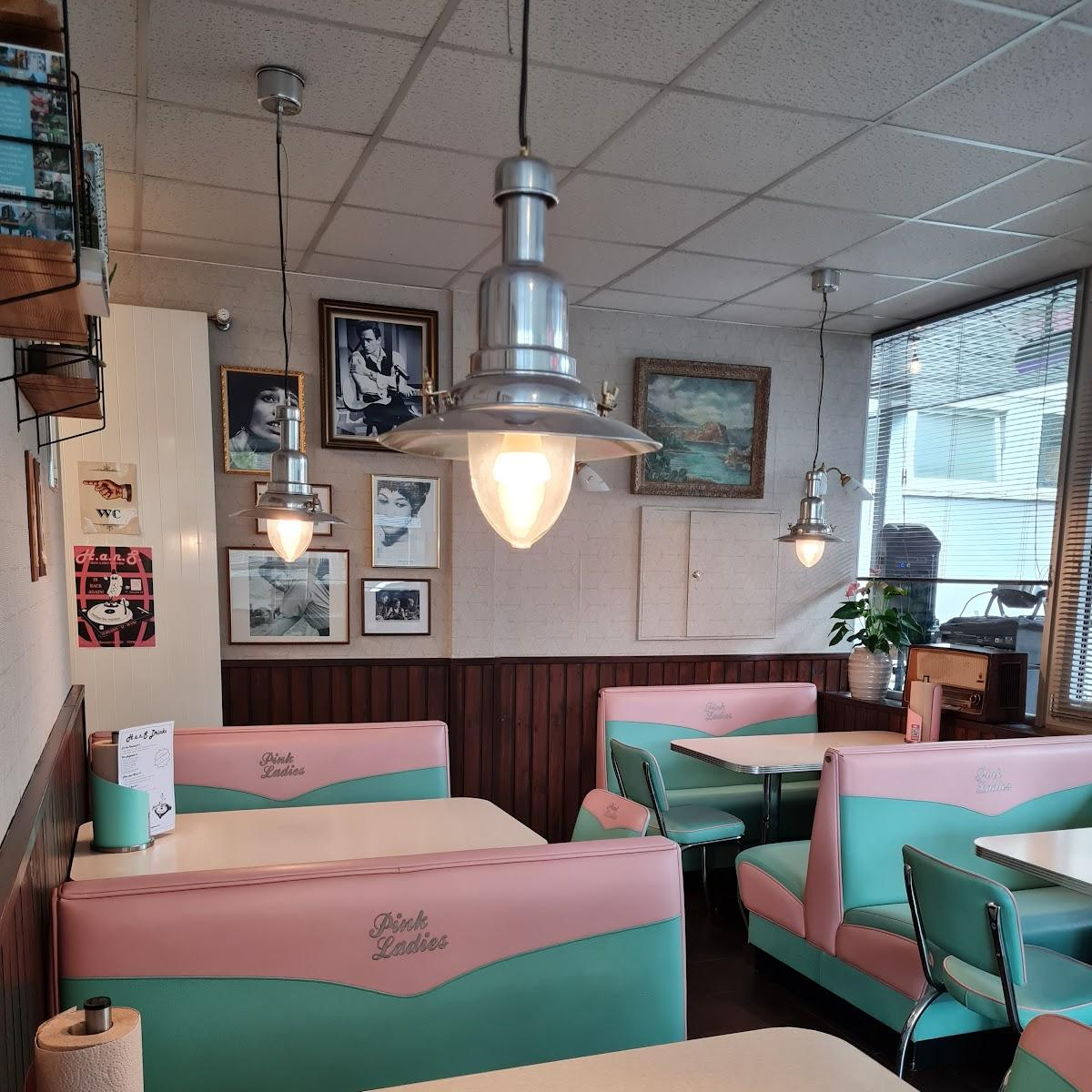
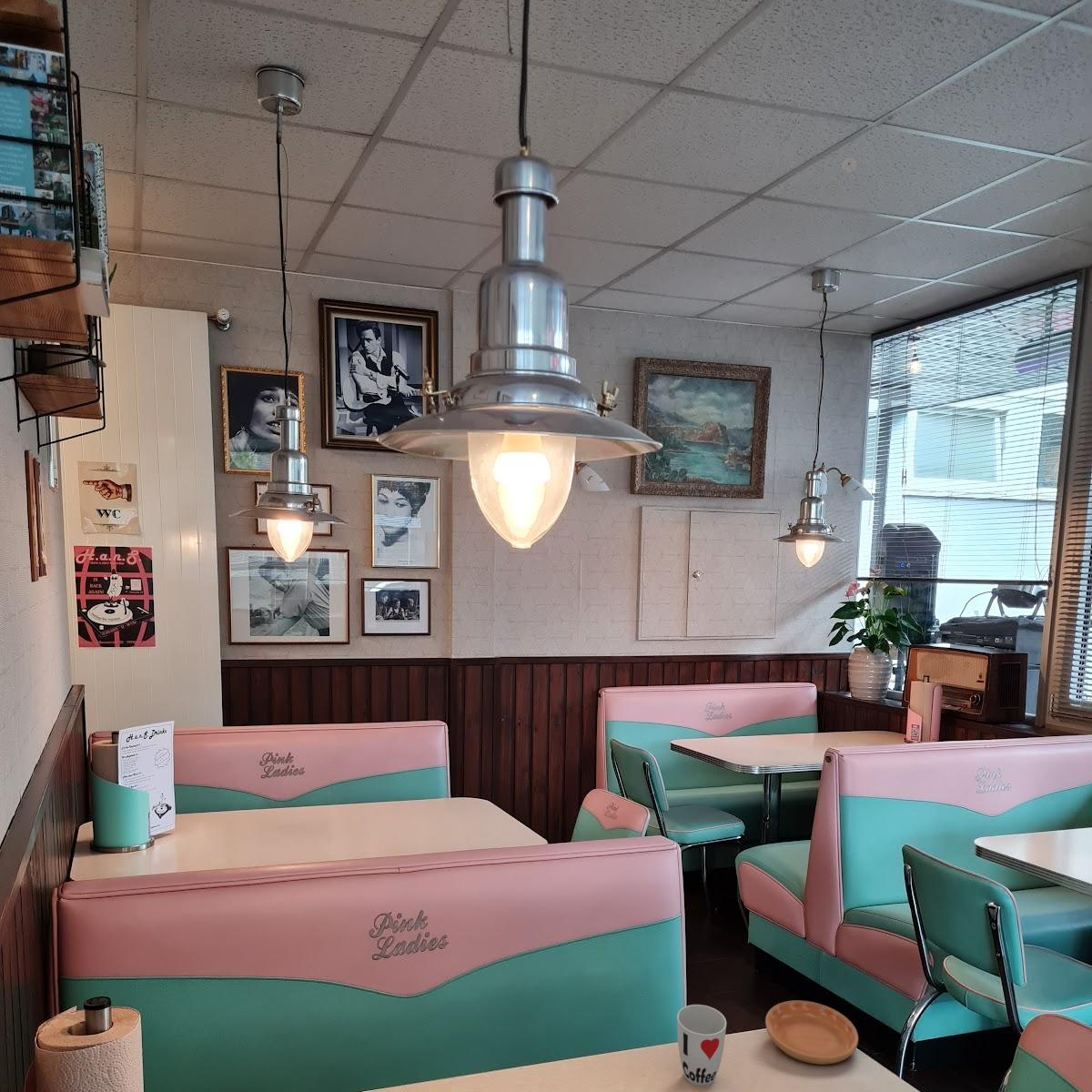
+ cup [676,1004,727,1087]
+ saucer [764,1000,859,1066]
+ smoke detector [841,157,857,173]
